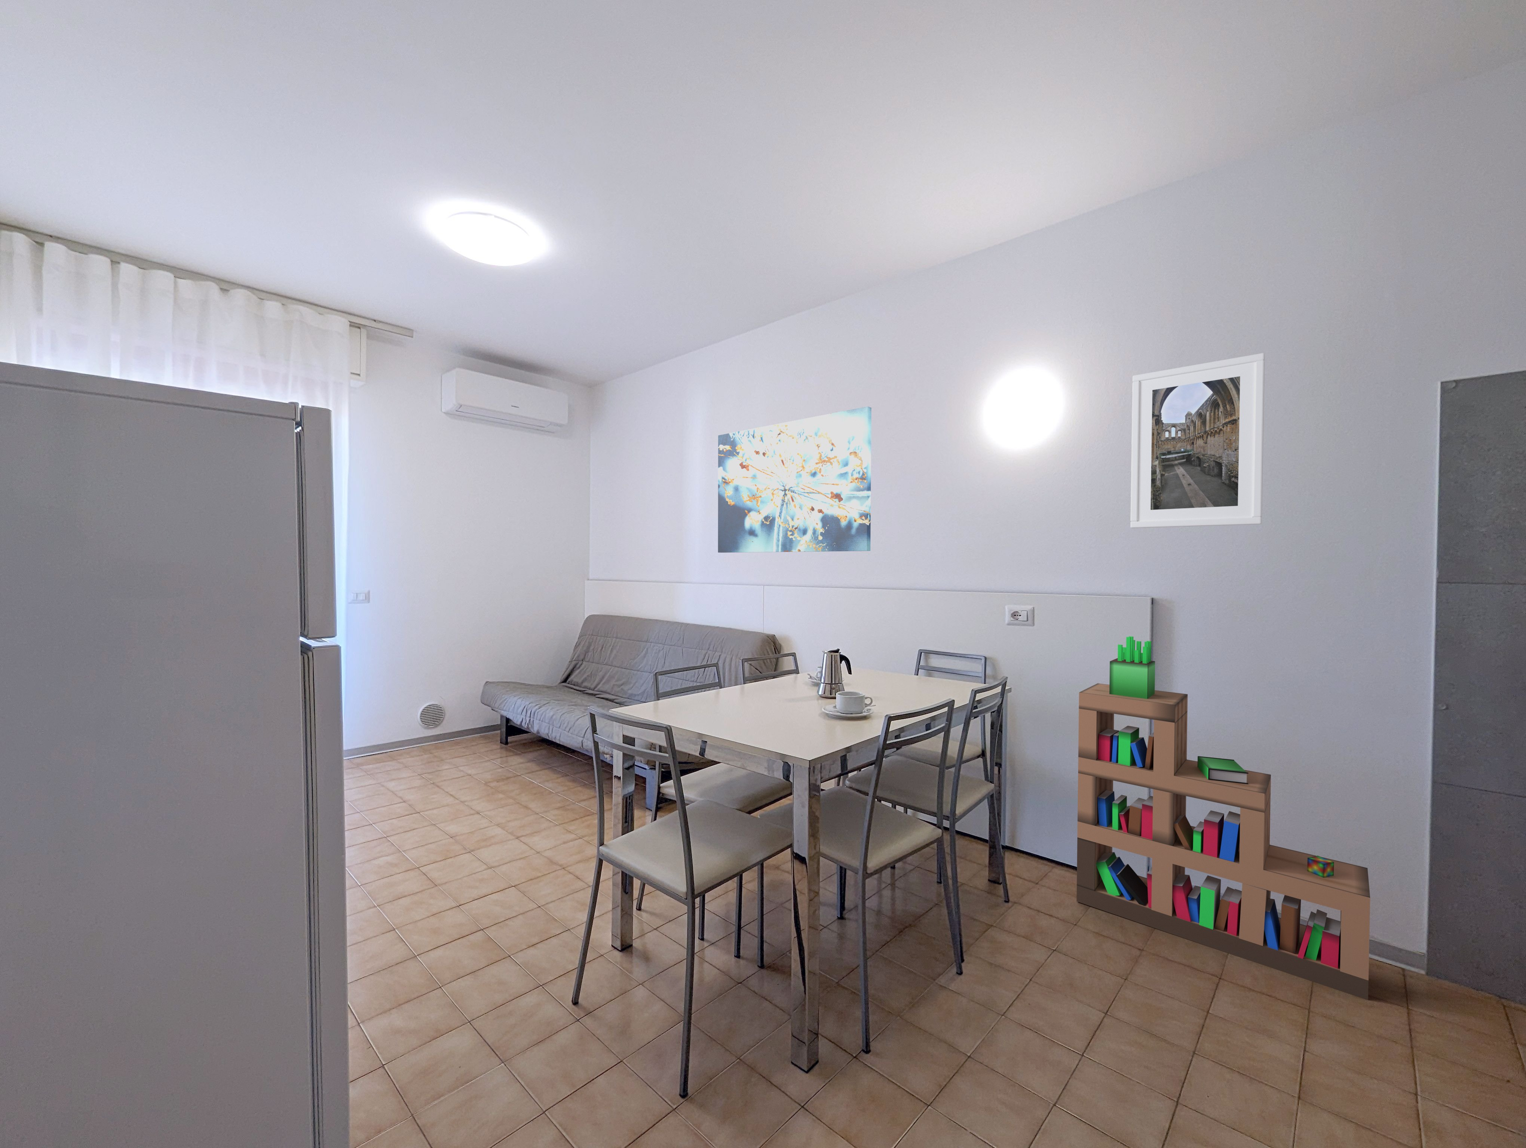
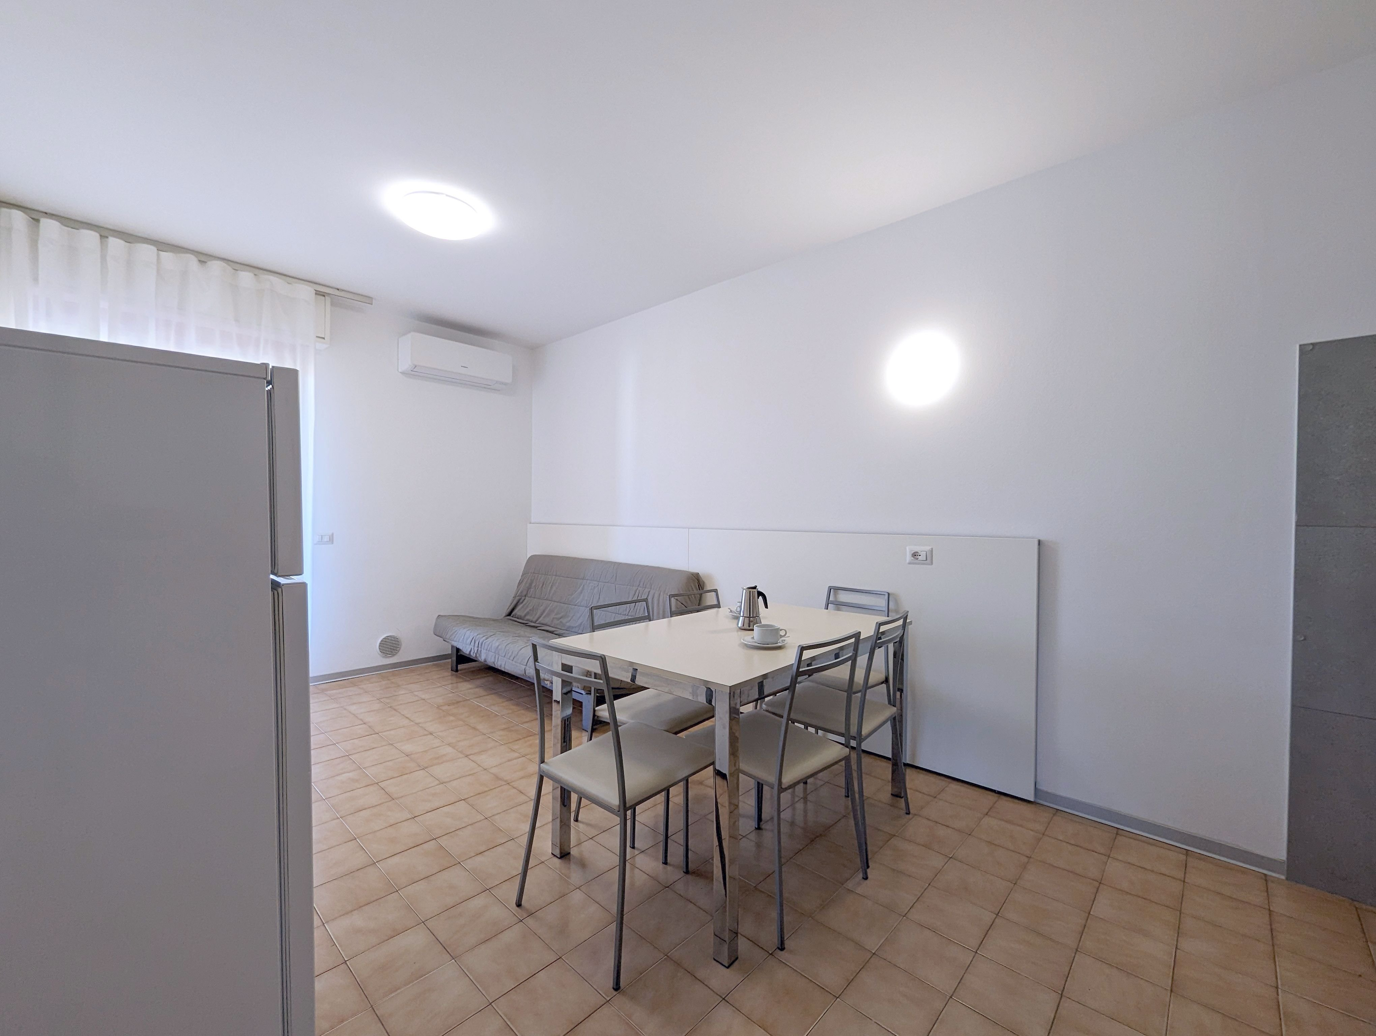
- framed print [1130,353,1265,528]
- wall art [718,406,872,554]
- bookshelf [1076,636,1370,1001]
